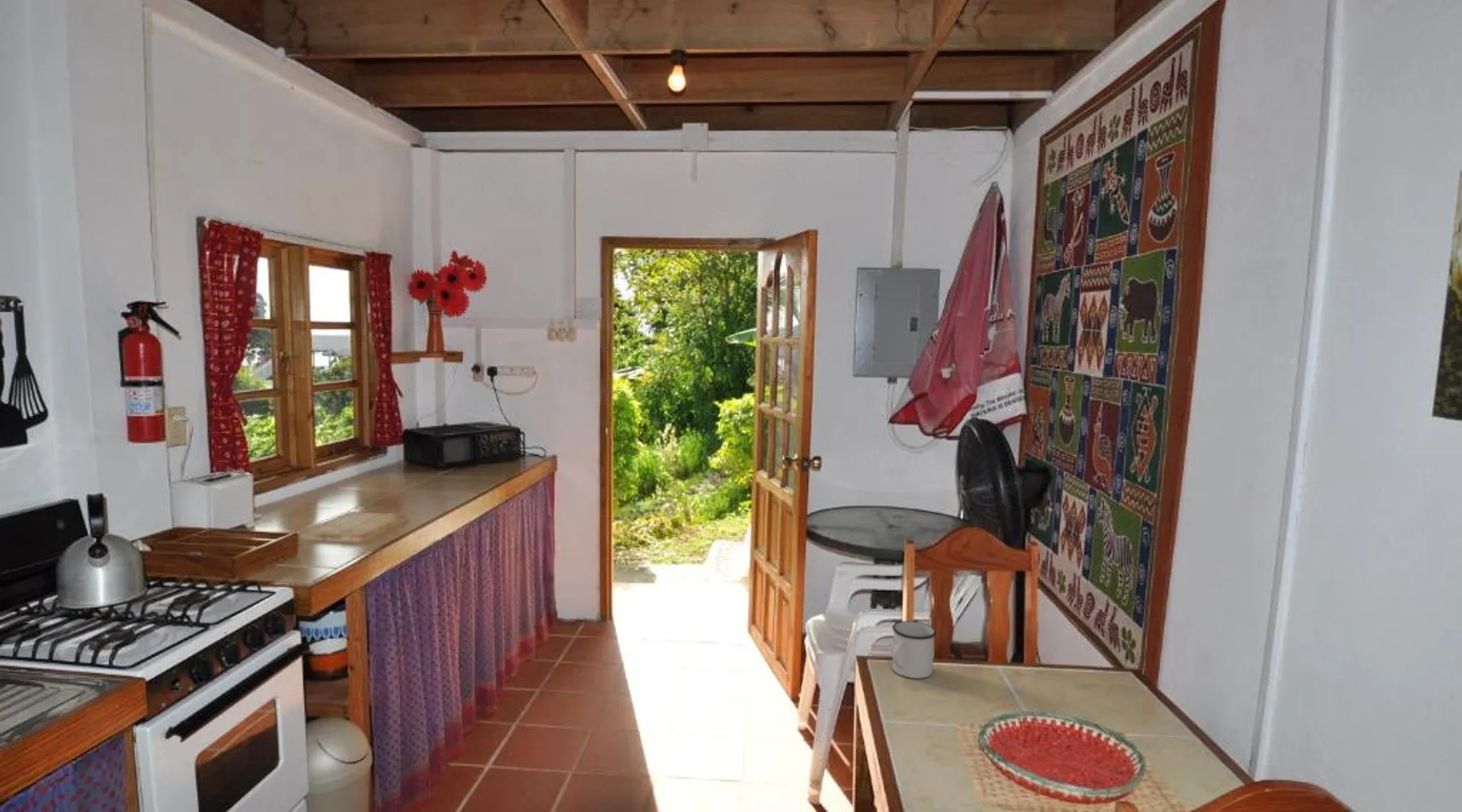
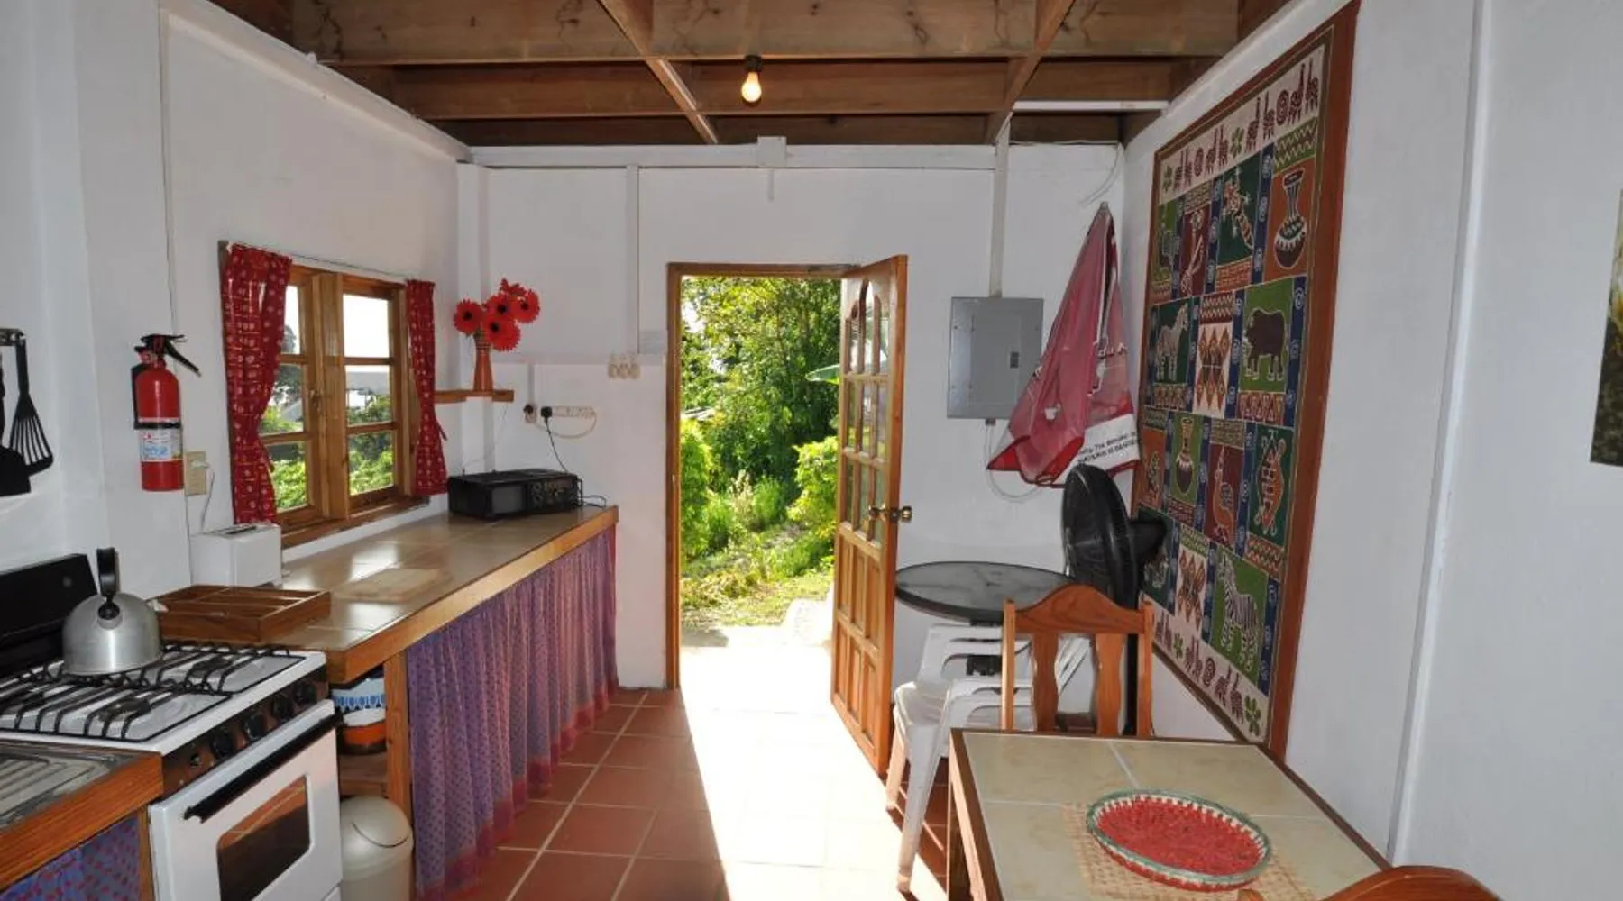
- mug [892,620,937,680]
